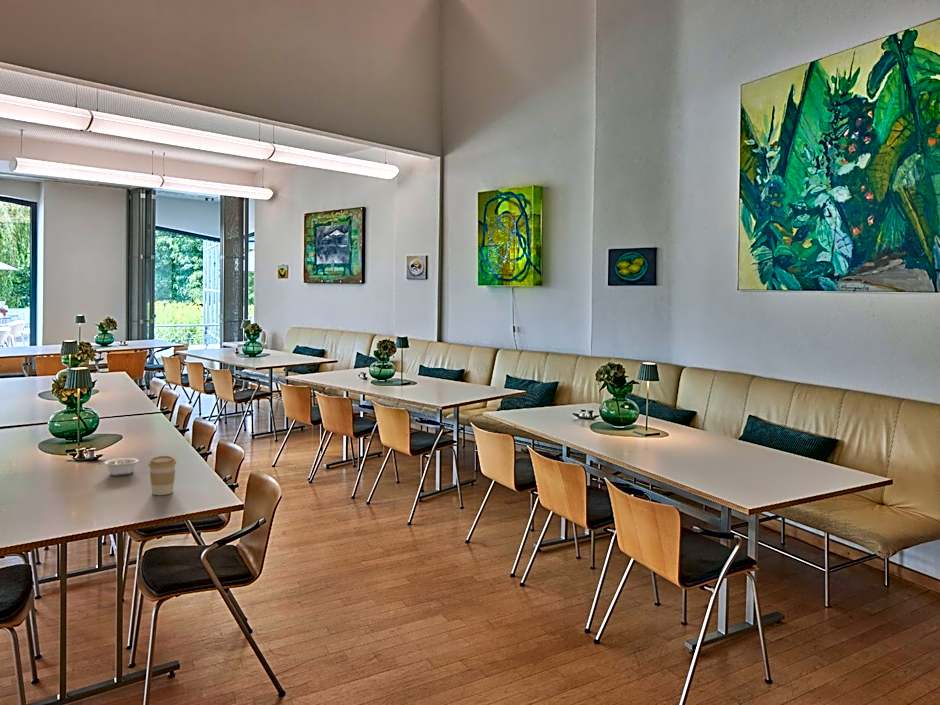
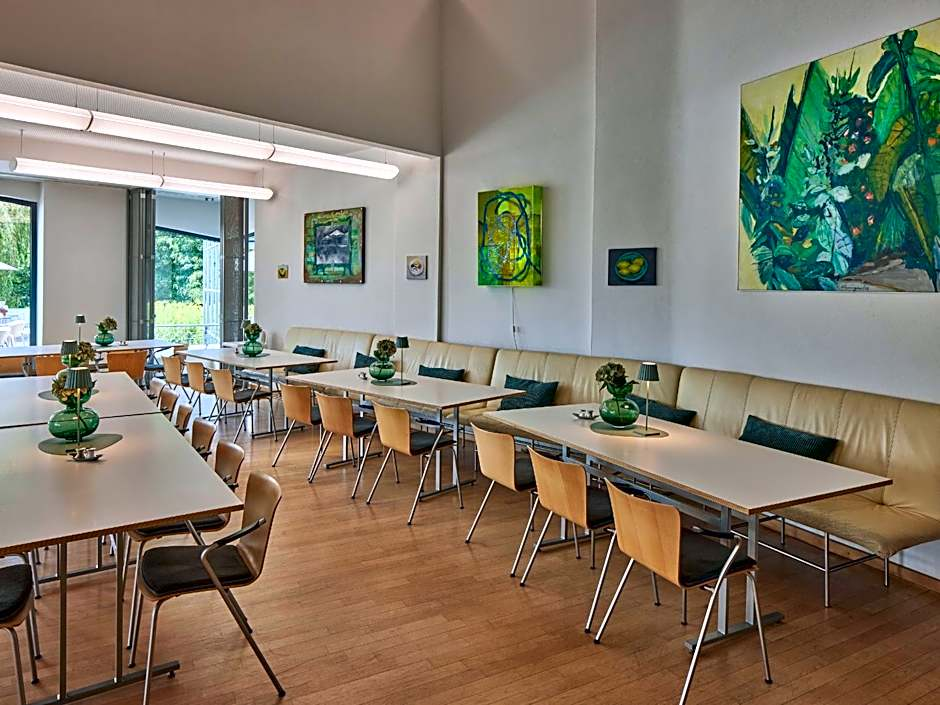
- coffee cup [147,455,177,496]
- legume [103,457,139,476]
